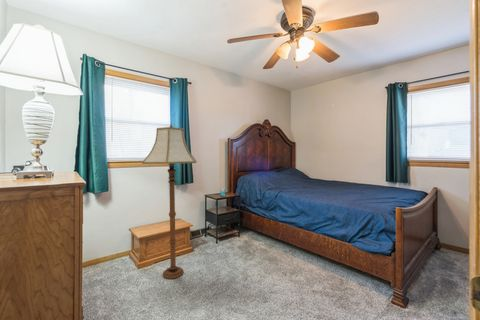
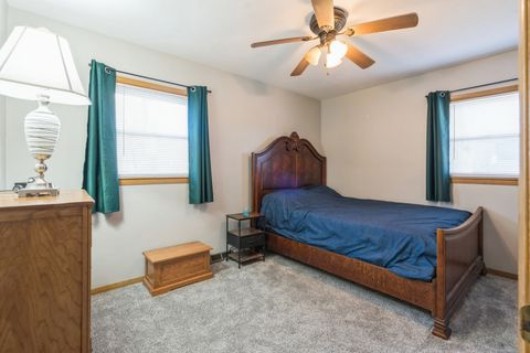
- floor lamp [141,124,198,280]
